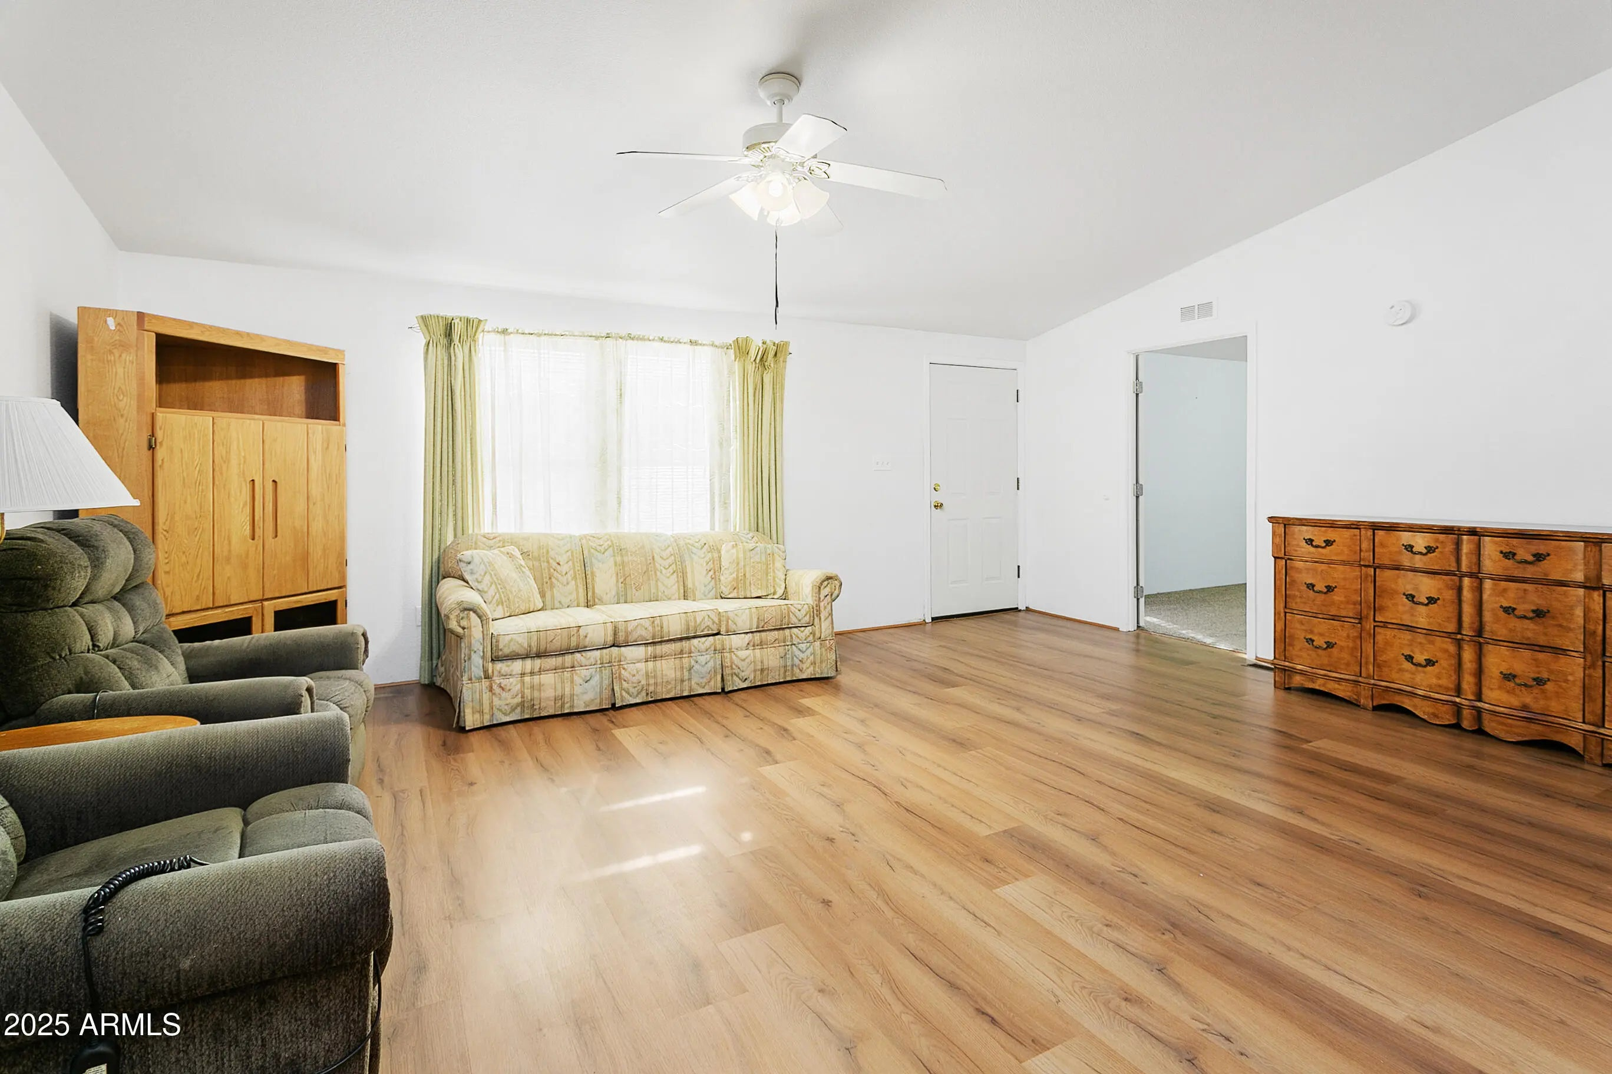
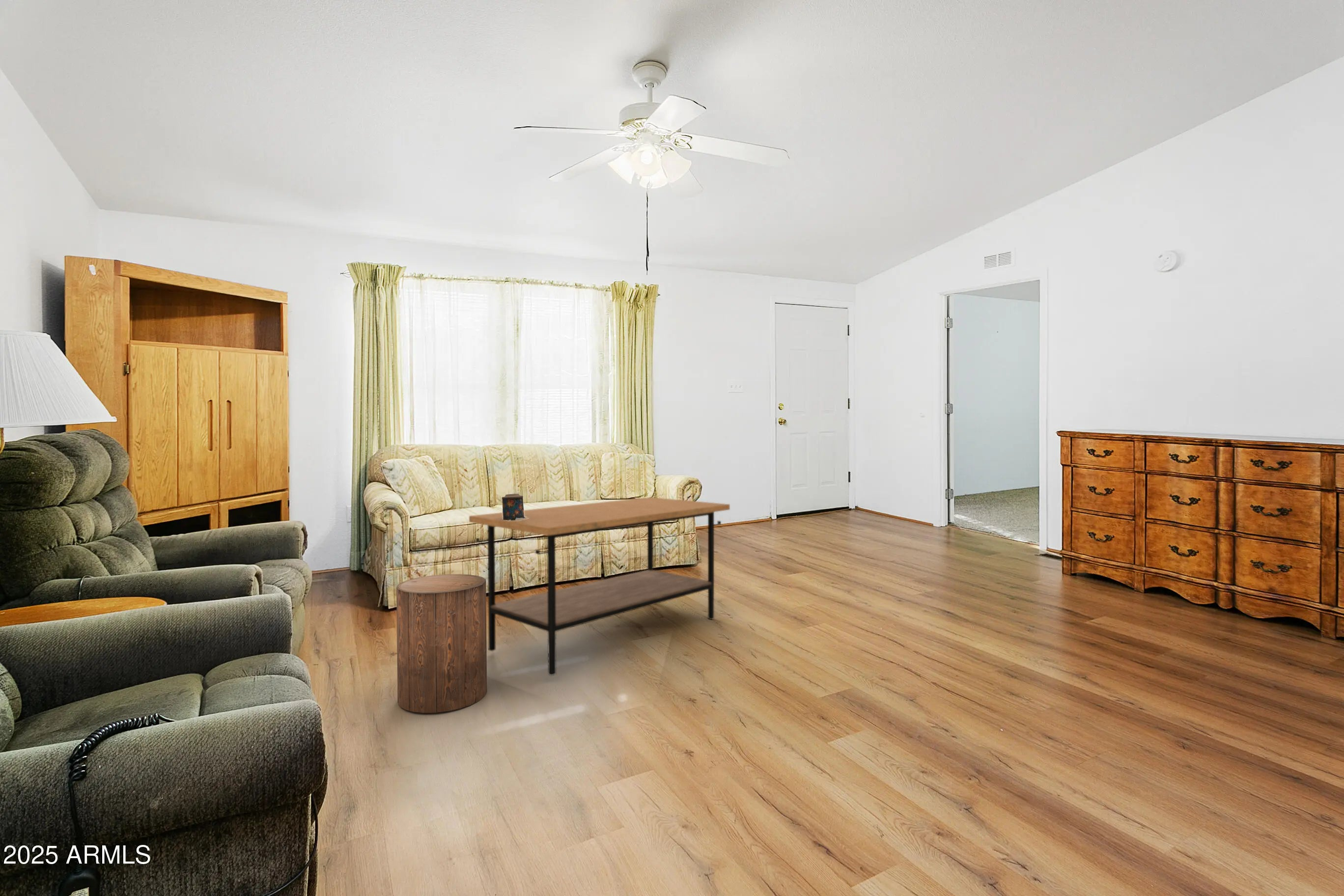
+ candle [502,493,528,521]
+ coffee table [469,497,730,676]
+ stool [396,574,487,713]
